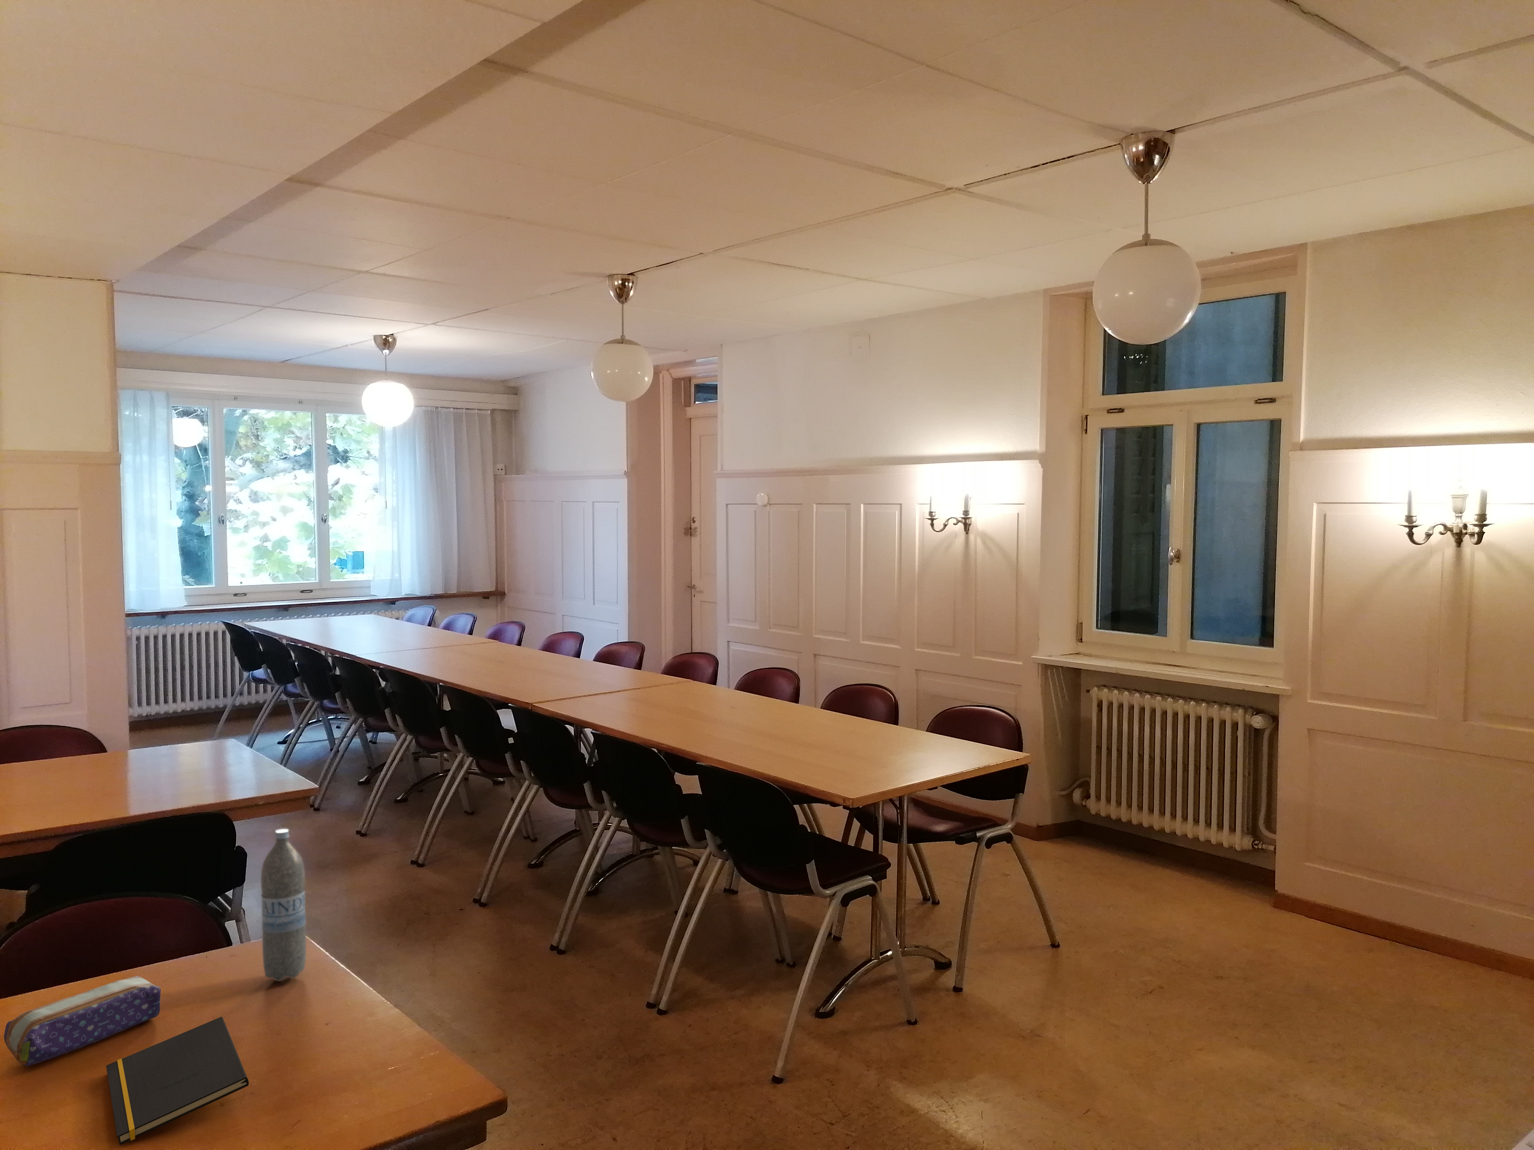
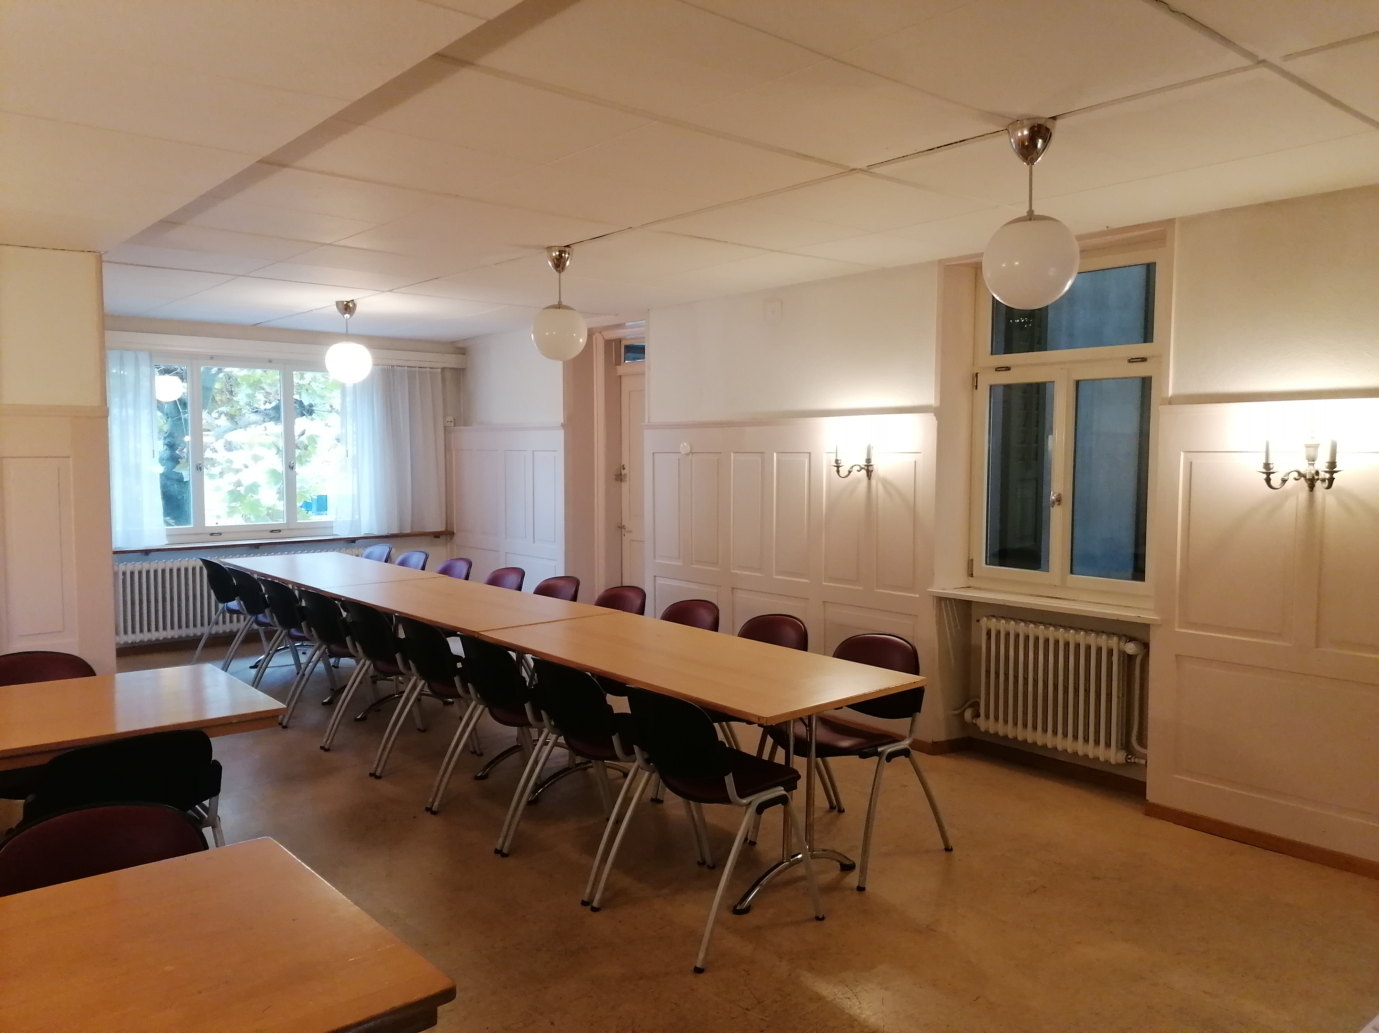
- water bottle [261,829,307,982]
- notepad [106,1017,249,1145]
- pencil case [4,976,161,1067]
